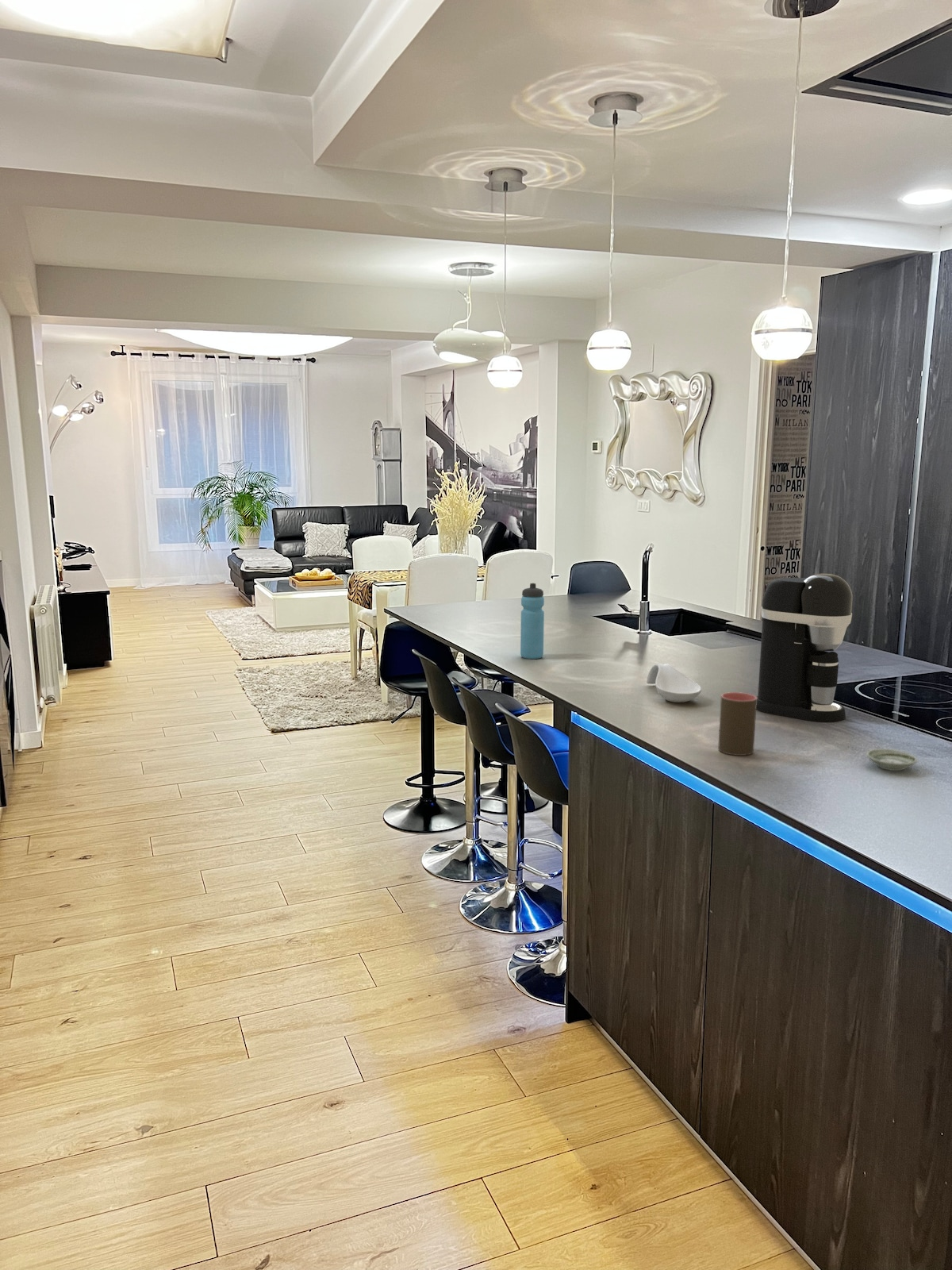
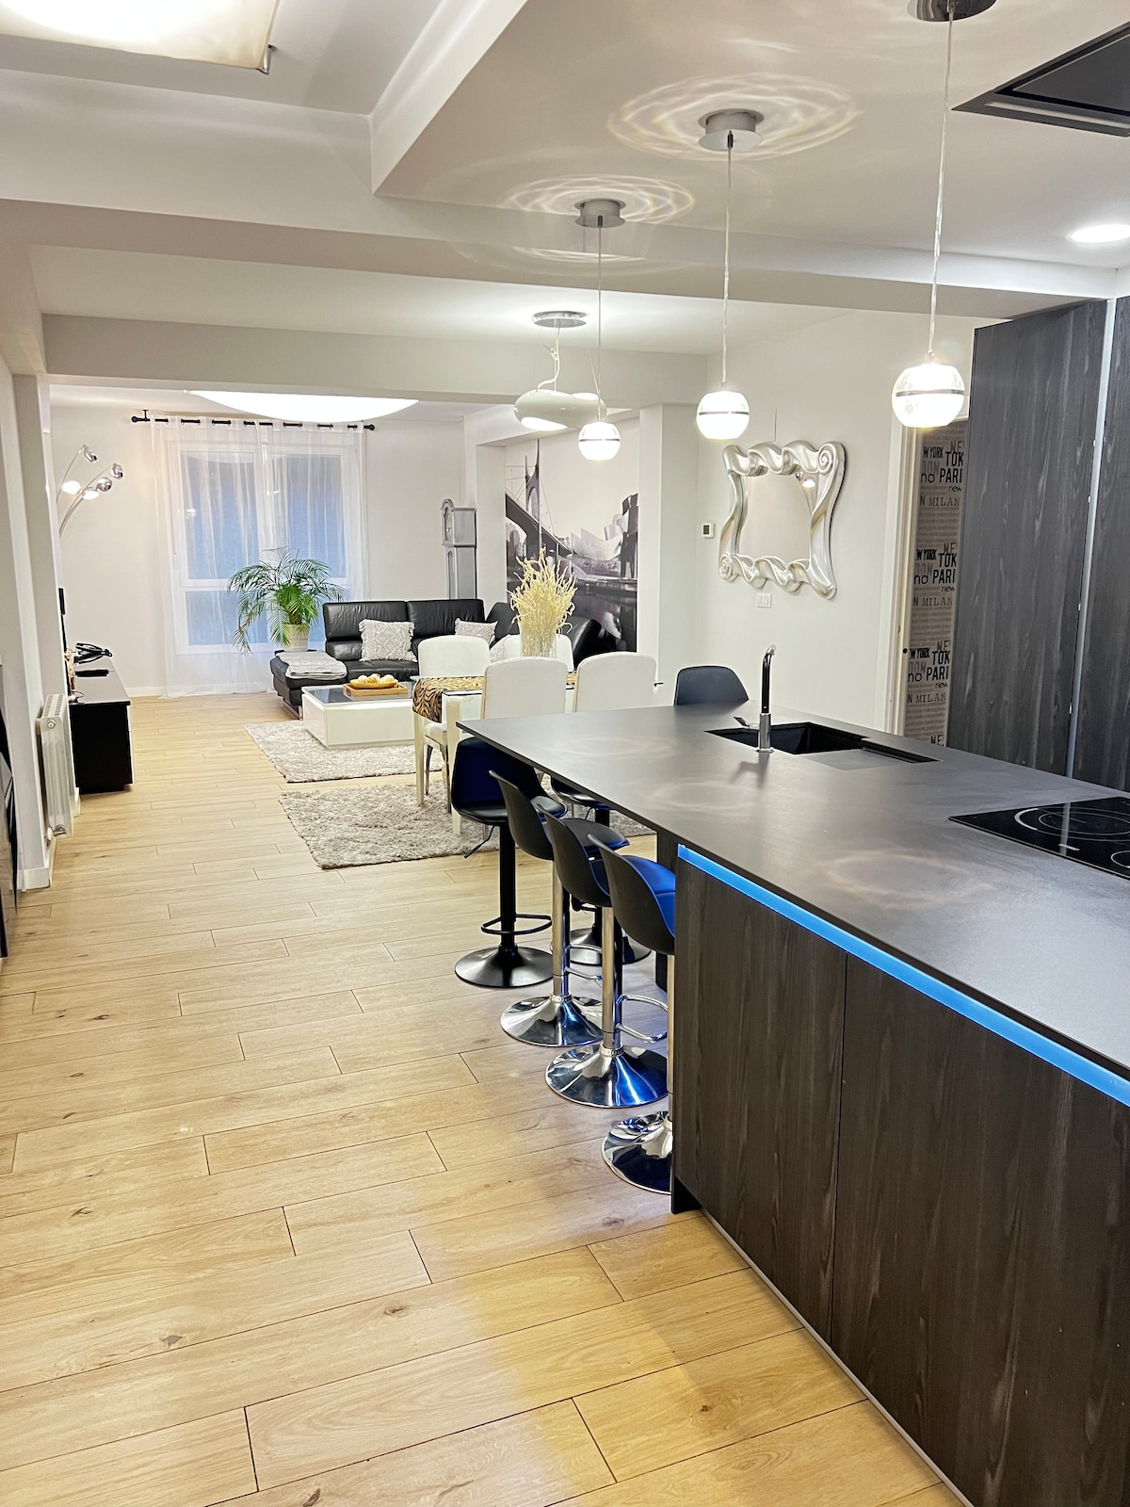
- water bottle [520,583,545,660]
- cup [717,691,757,756]
- coffee maker [756,573,853,722]
- spoon rest [646,663,702,703]
- saucer [866,748,919,772]
